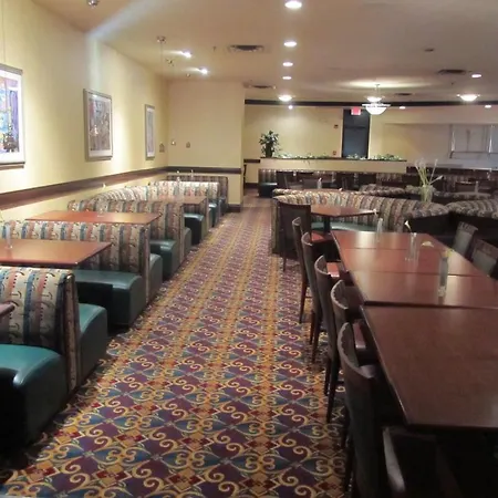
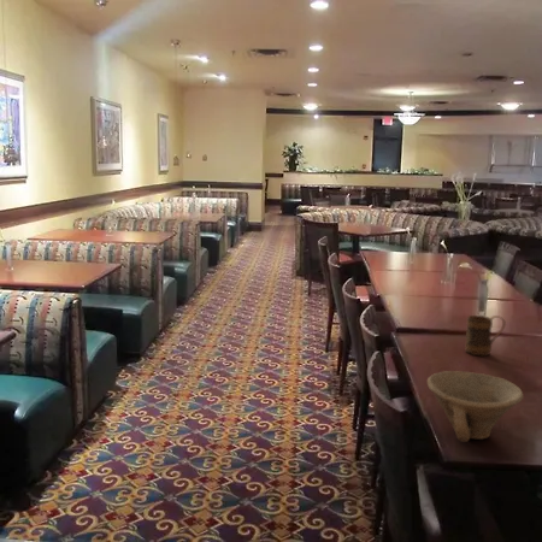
+ mug [464,314,507,357]
+ bowl [426,370,525,443]
